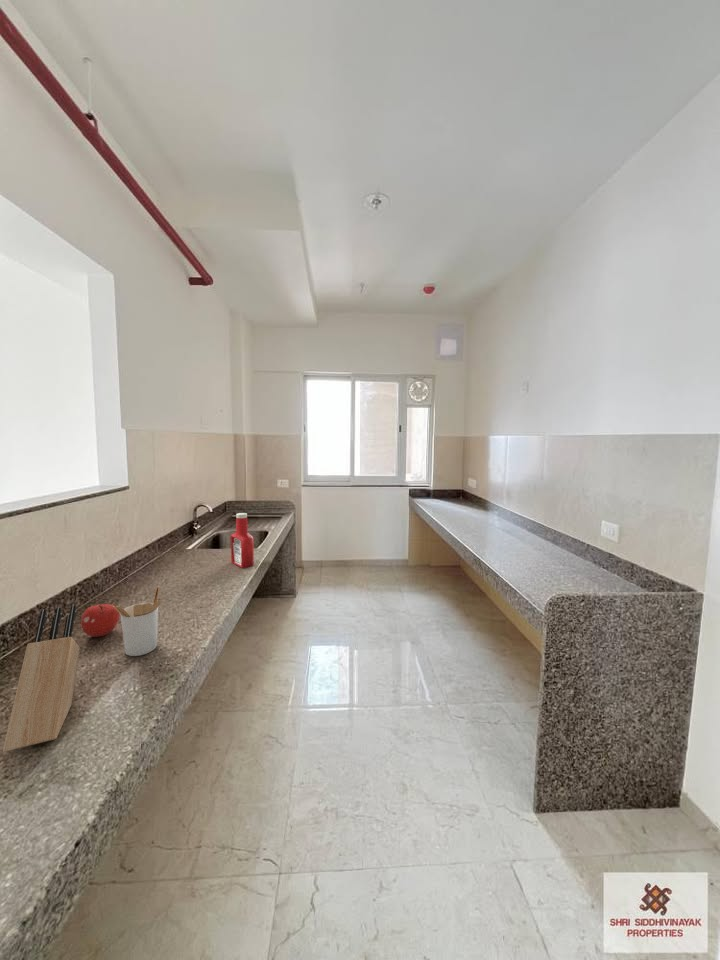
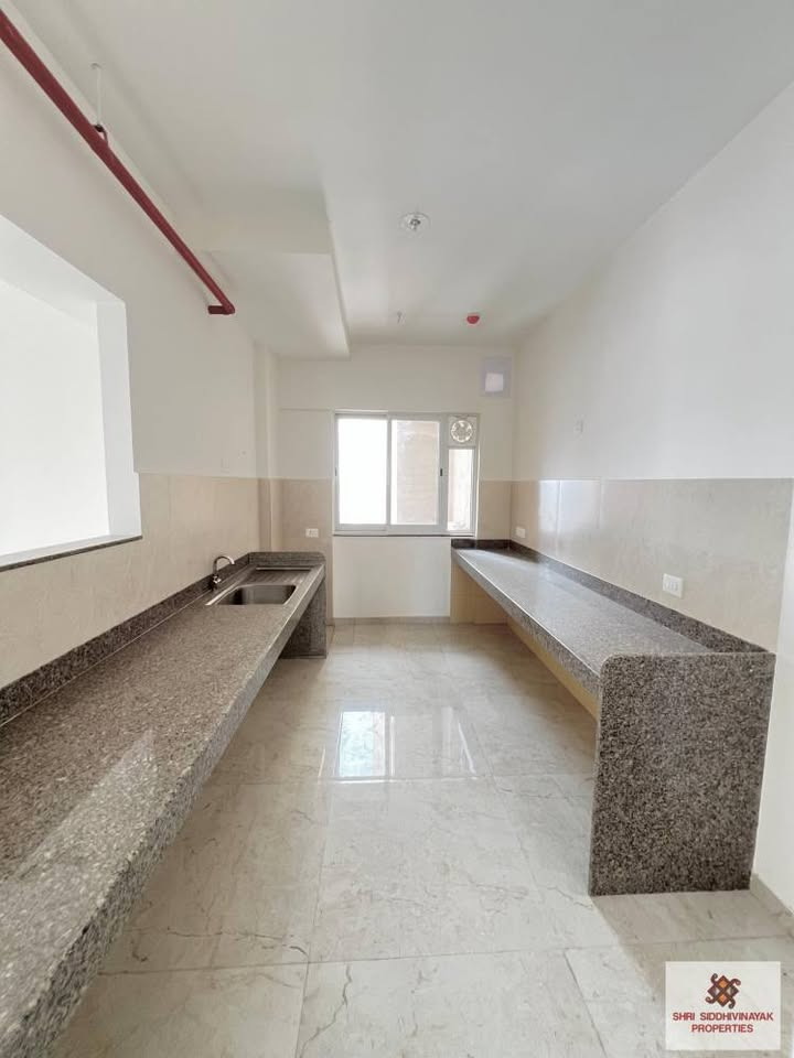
- utensil holder [113,585,164,657]
- fruit [80,603,121,638]
- soap bottle [230,512,255,569]
- knife block [2,604,81,753]
